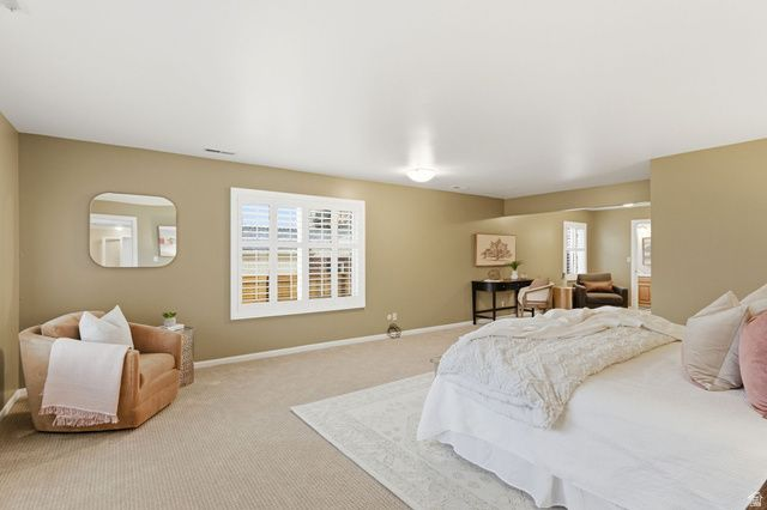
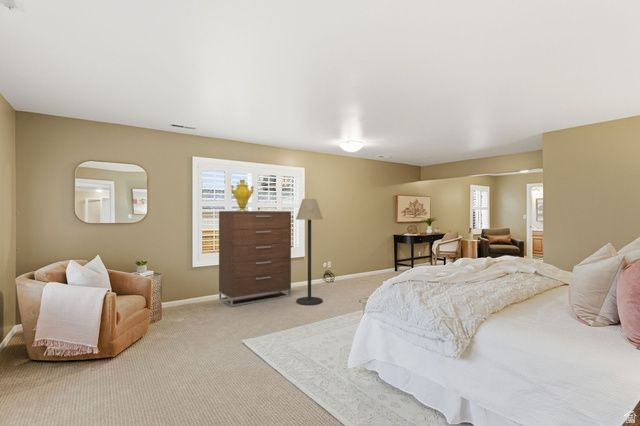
+ dresser [218,210,292,307]
+ decorative urn [229,179,255,211]
+ floor lamp [295,198,324,306]
